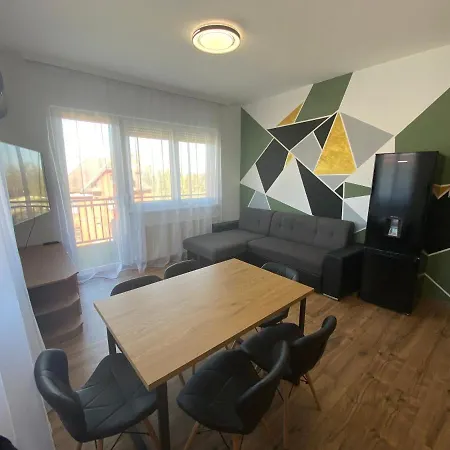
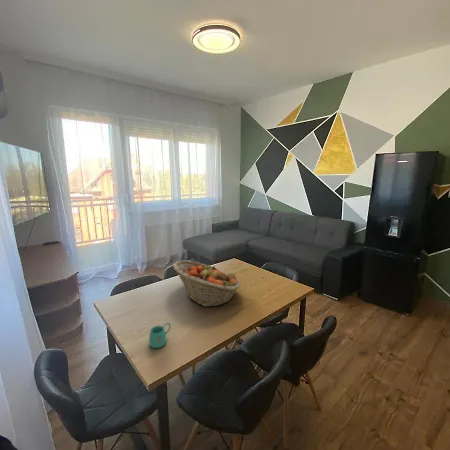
+ mug [148,322,172,349]
+ fruit basket [172,260,242,308]
